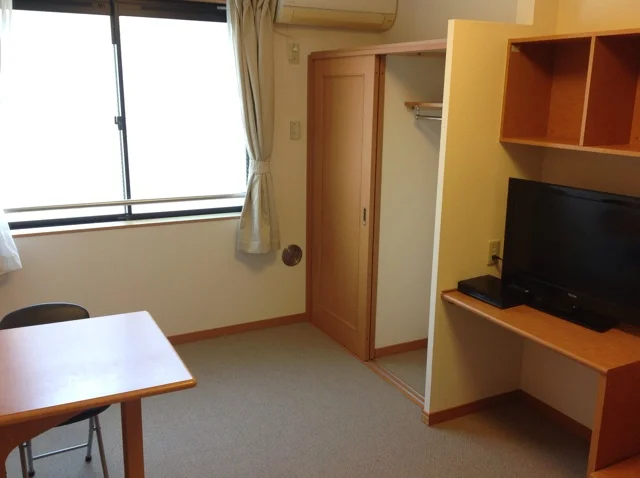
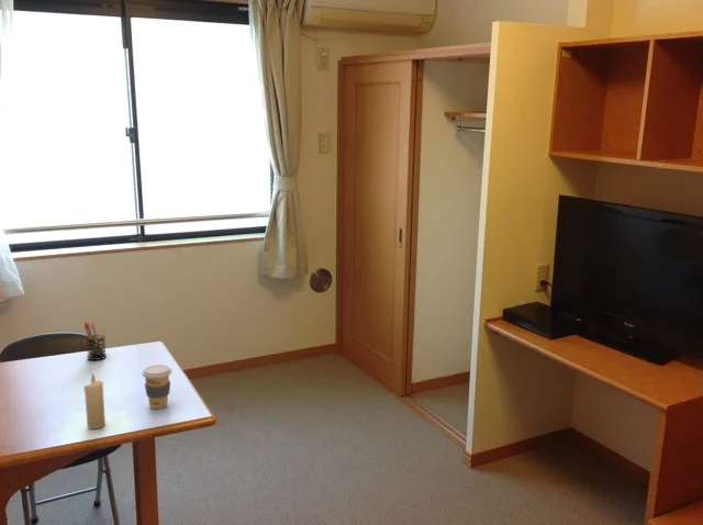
+ candle [83,372,107,429]
+ coffee cup [141,364,172,410]
+ pen holder [83,321,108,361]
